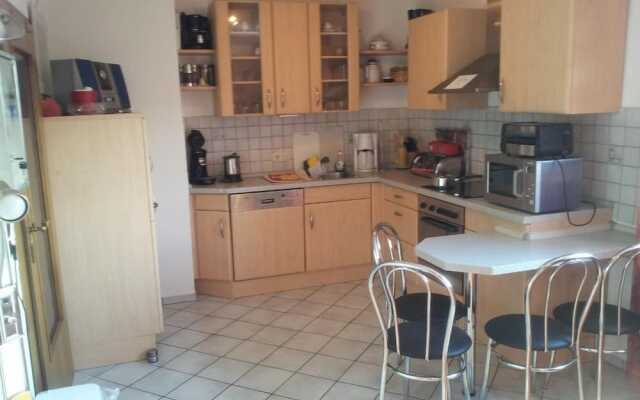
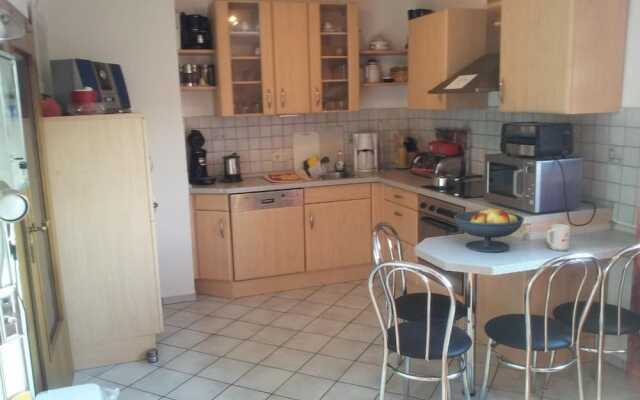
+ mug [546,223,571,252]
+ fruit bowl [453,208,525,253]
